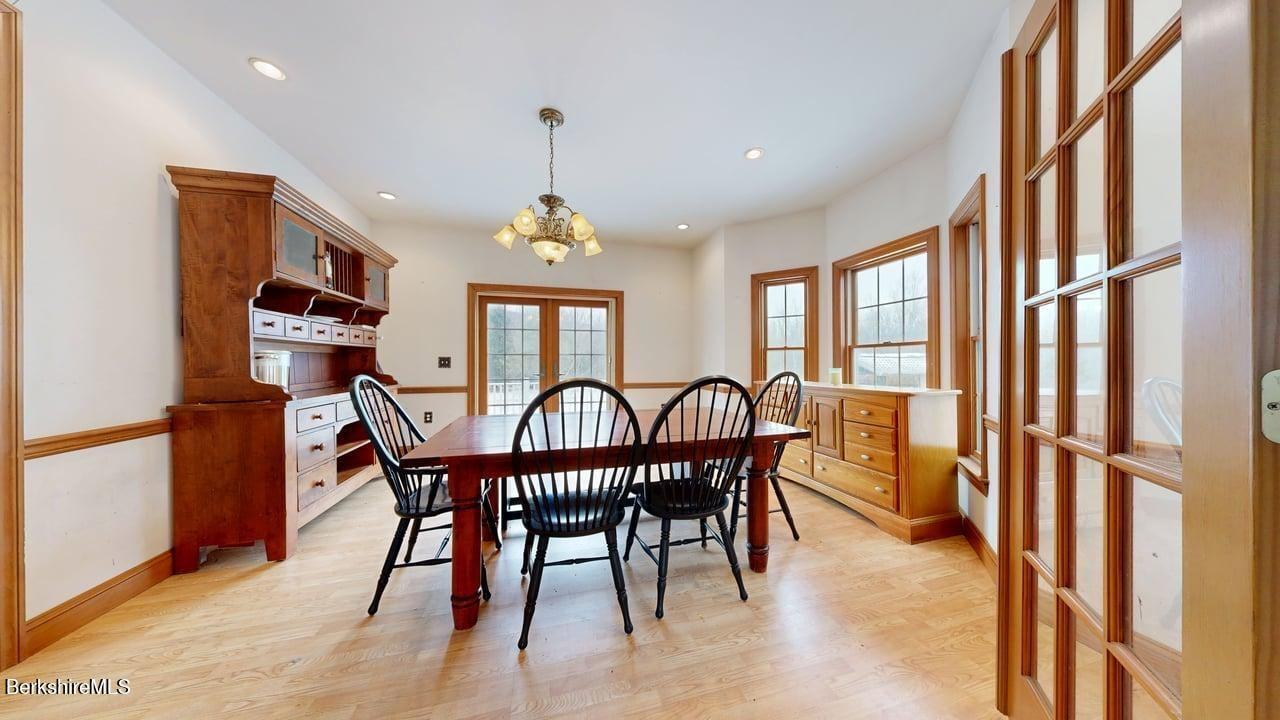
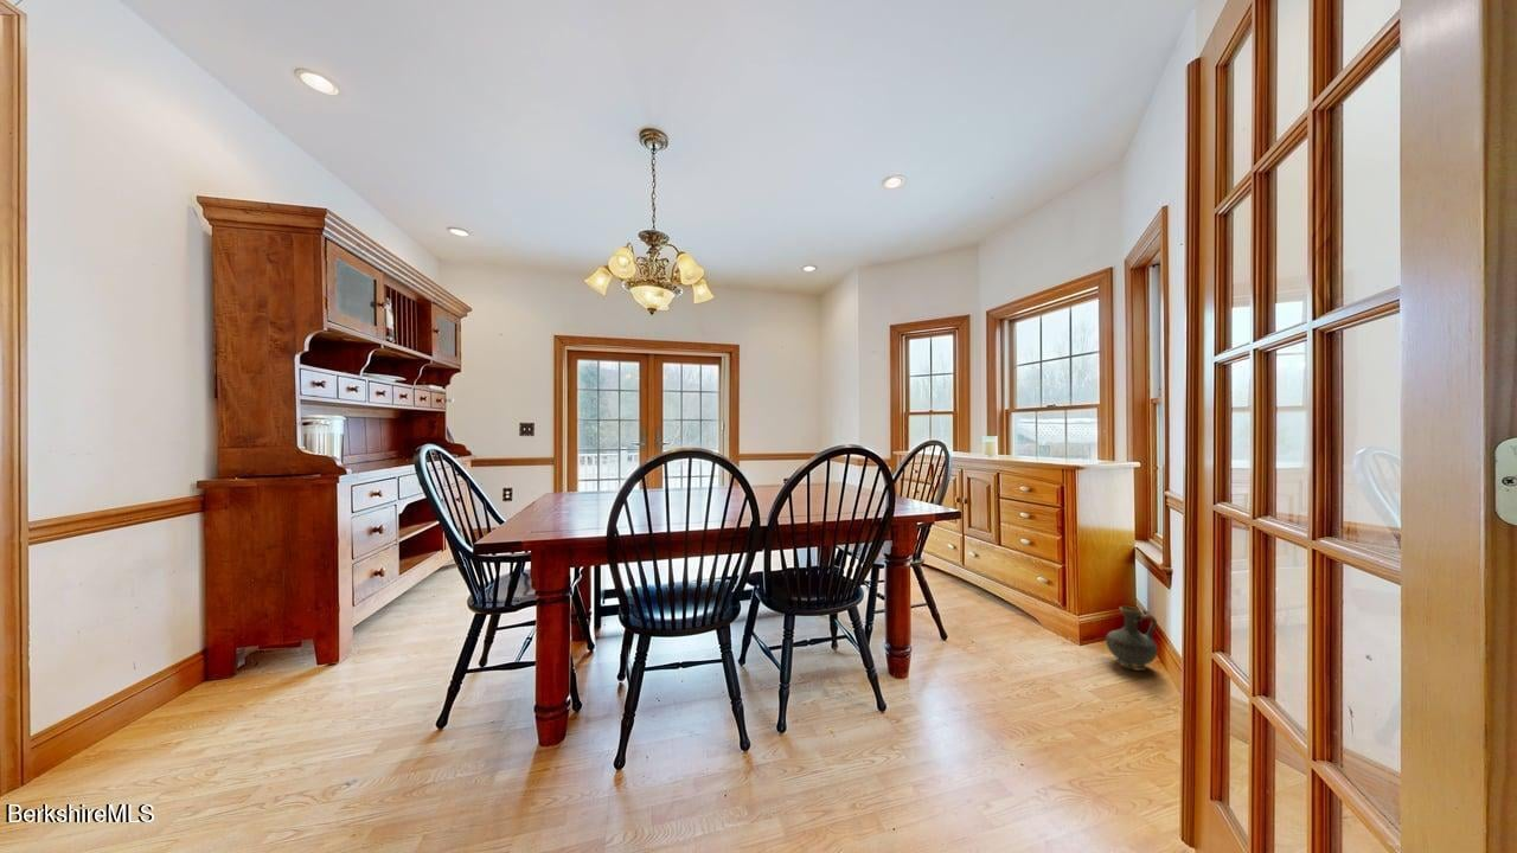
+ ceramic jug [1105,605,1159,672]
